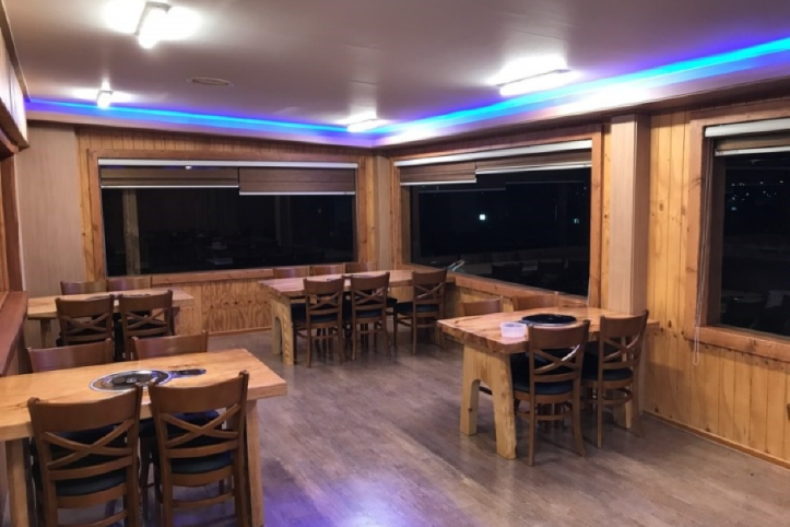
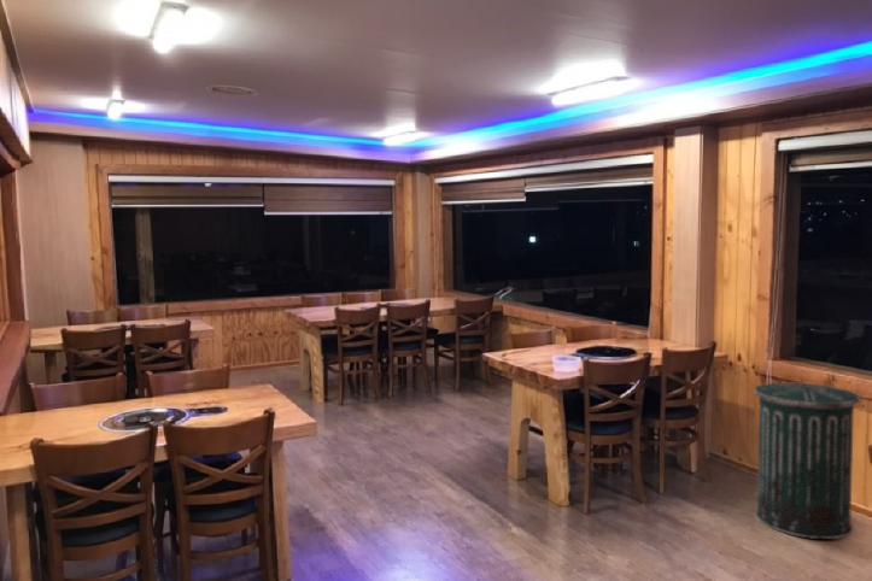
+ trash can [753,381,861,540]
